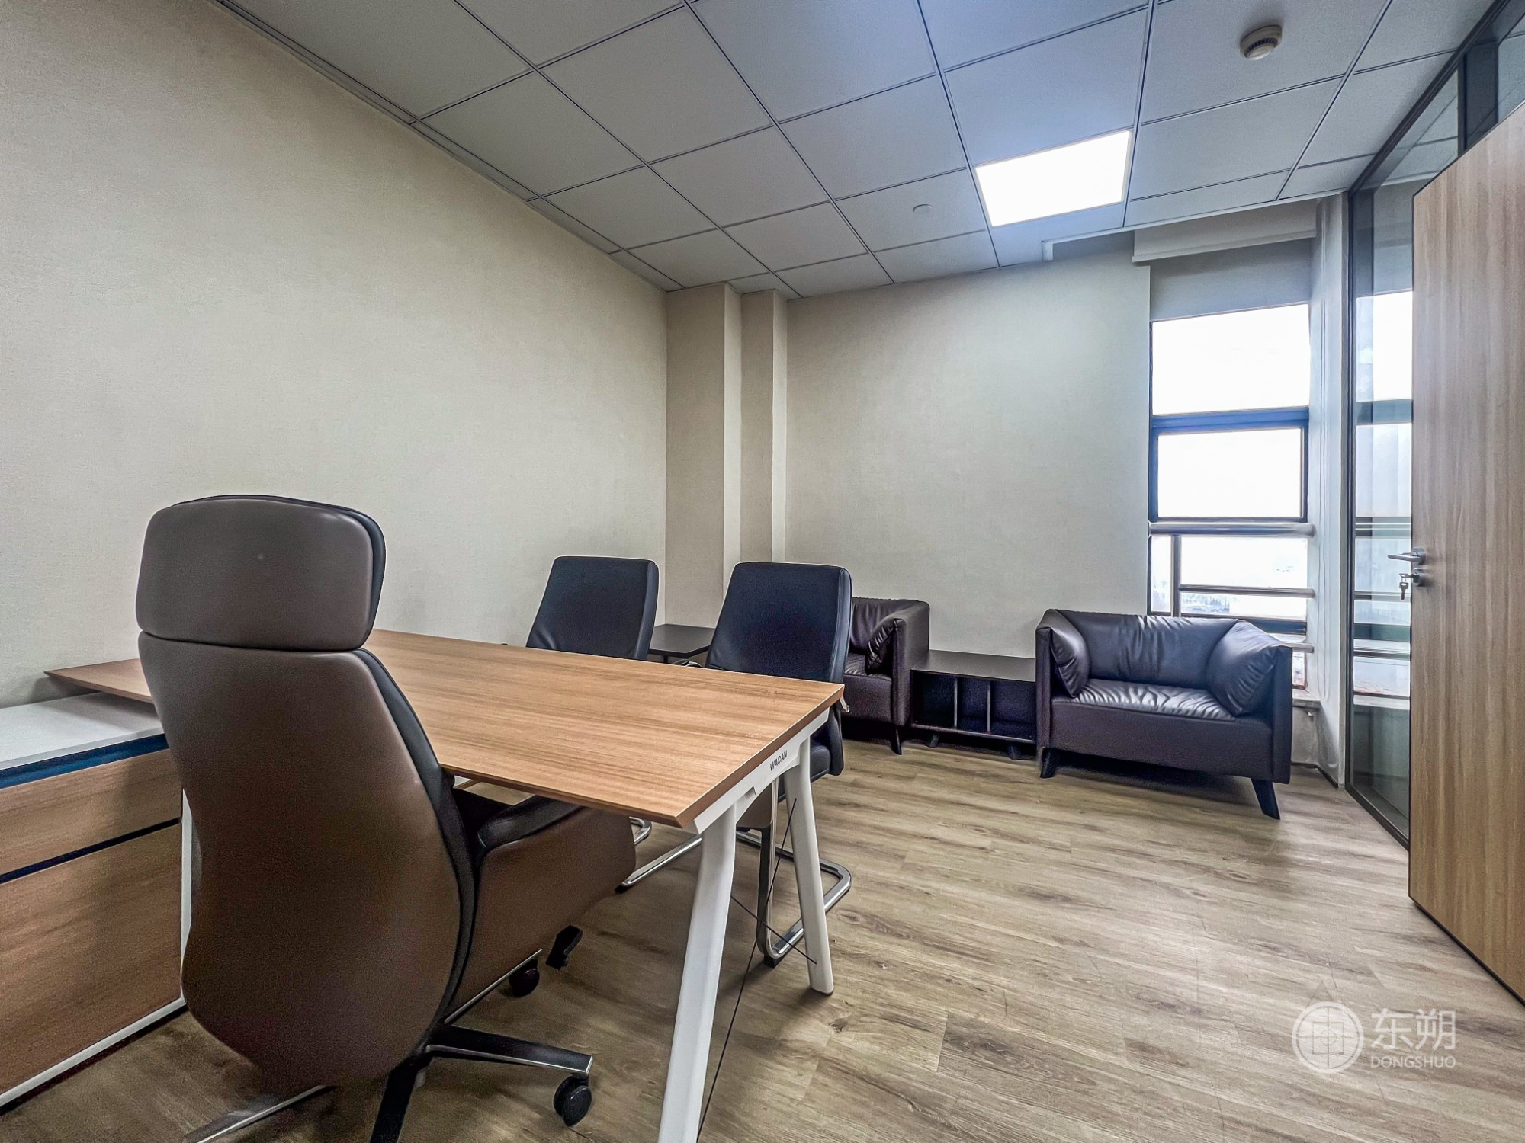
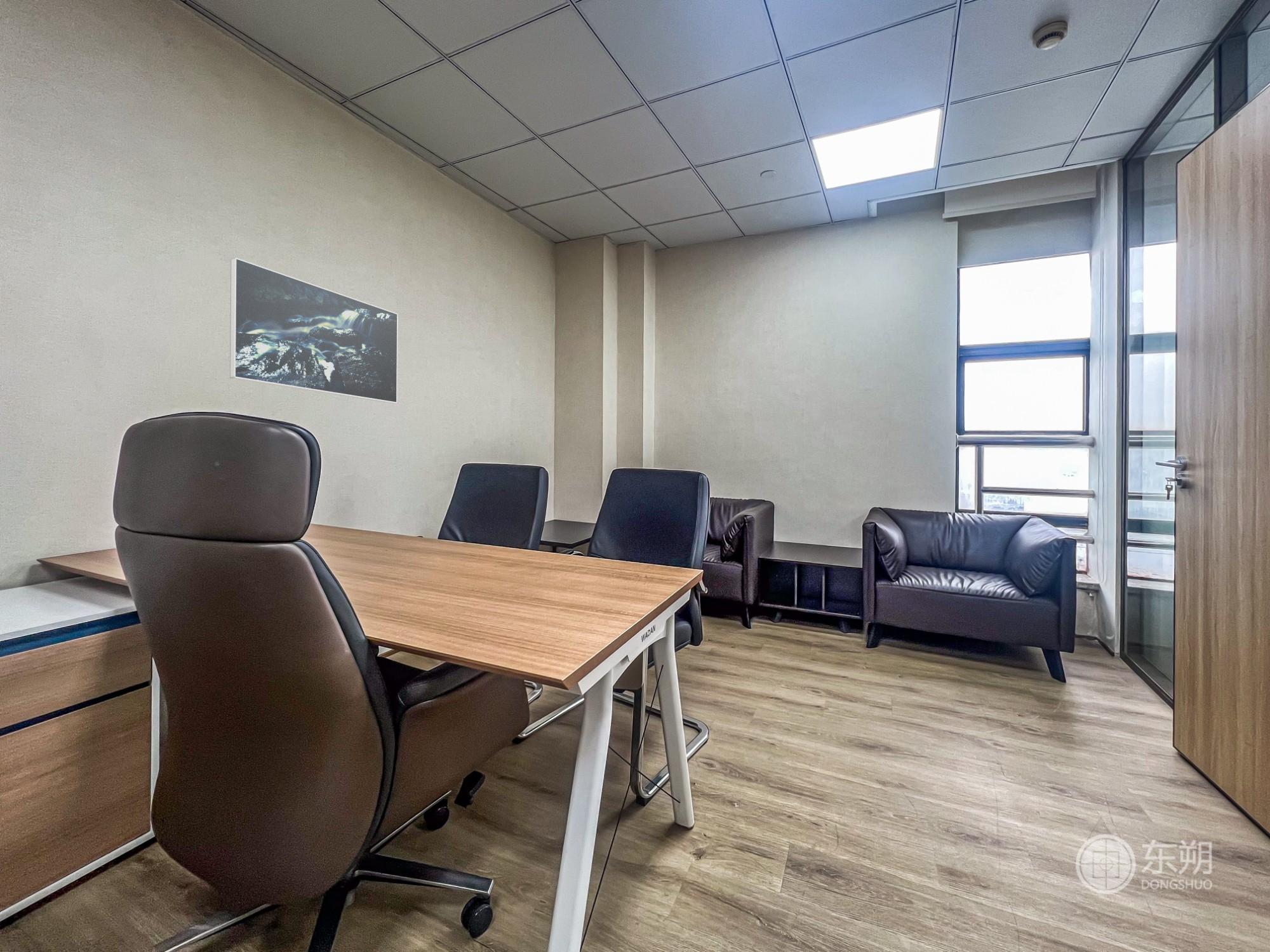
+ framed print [229,257,399,404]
